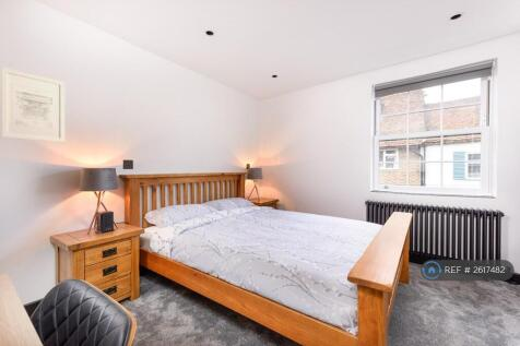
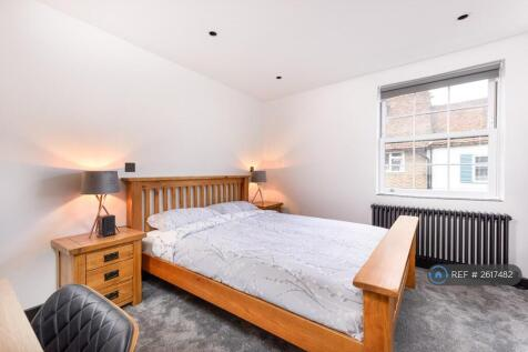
- wall art [0,67,66,143]
